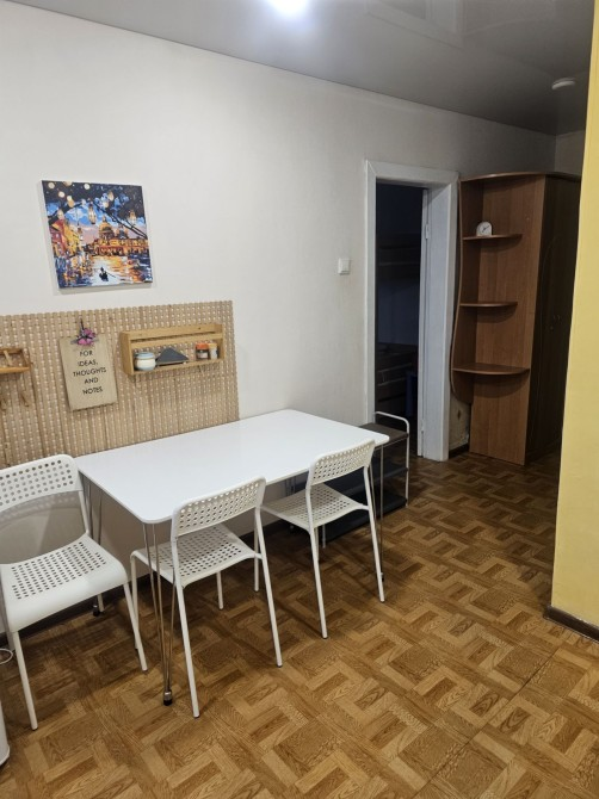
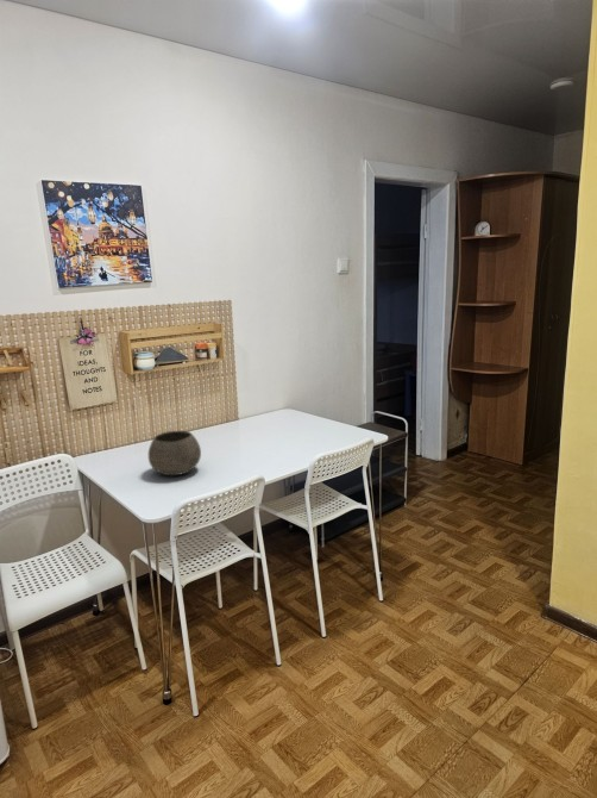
+ bowl [147,430,202,476]
